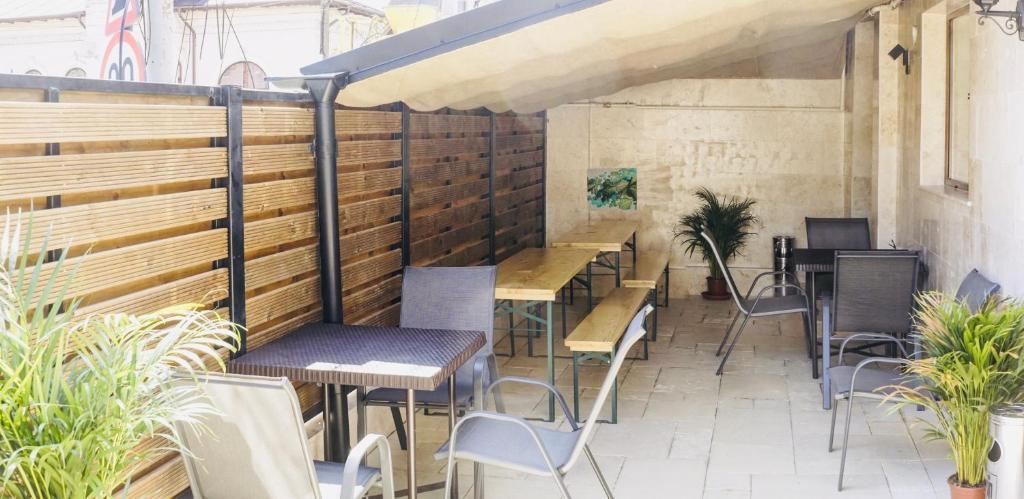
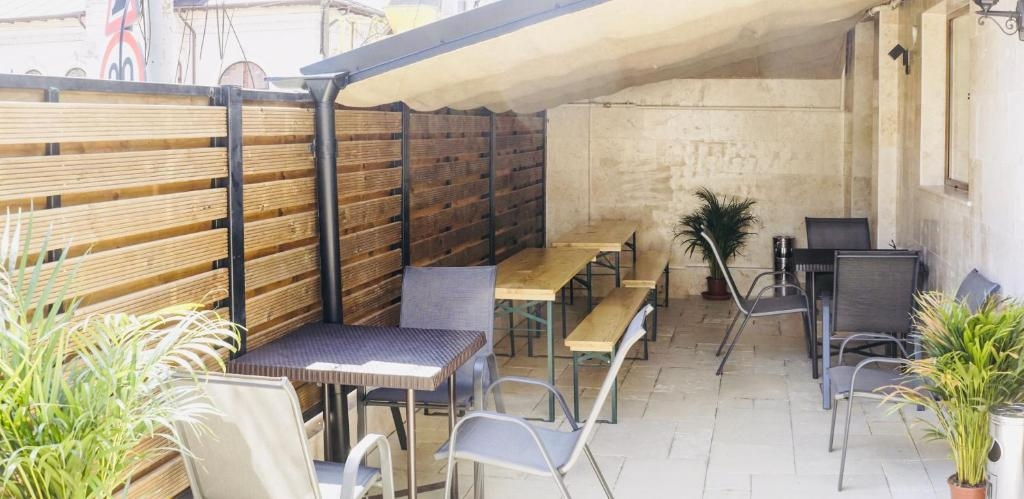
- wall art [586,167,638,212]
